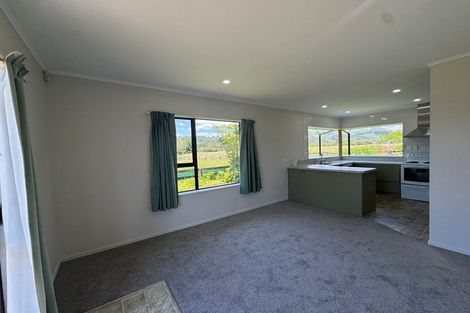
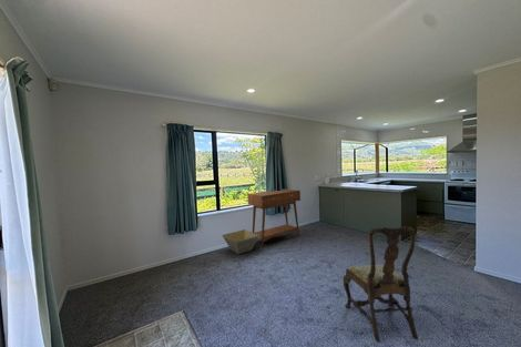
+ basket [222,228,259,255]
+ console table [246,188,302,248]
+ dining chair [343,225,420,344]
